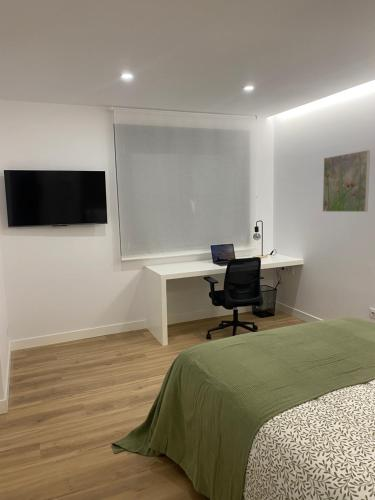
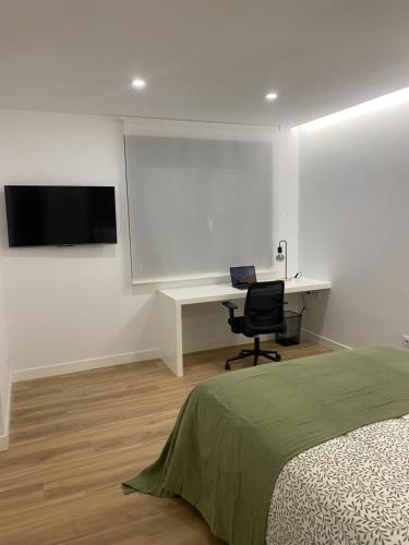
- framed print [322,149,371,213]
